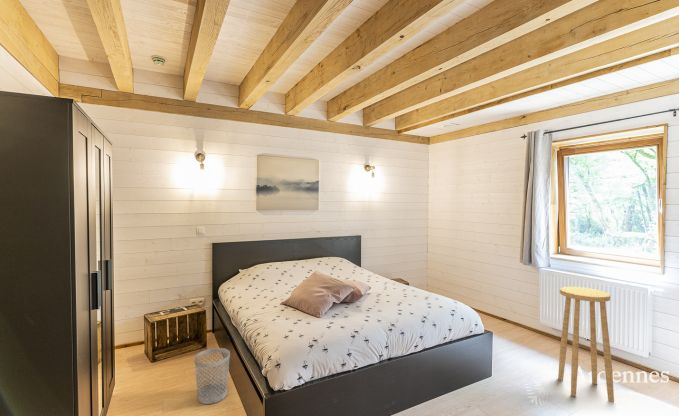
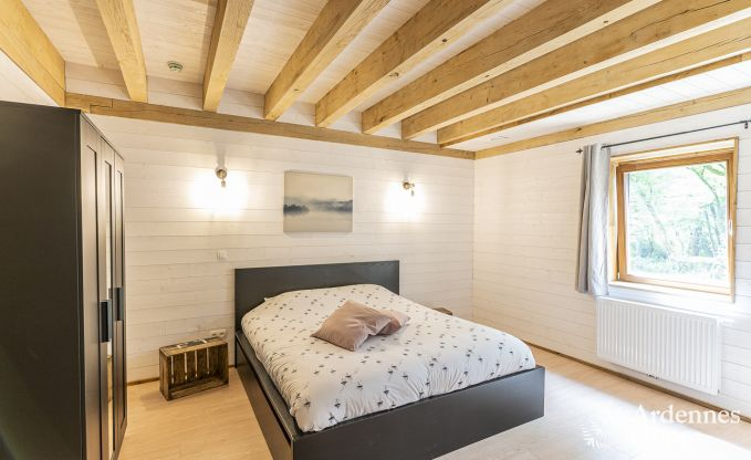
- stool [557,286,615,403]
- wastebasket [193,347,231,405]
